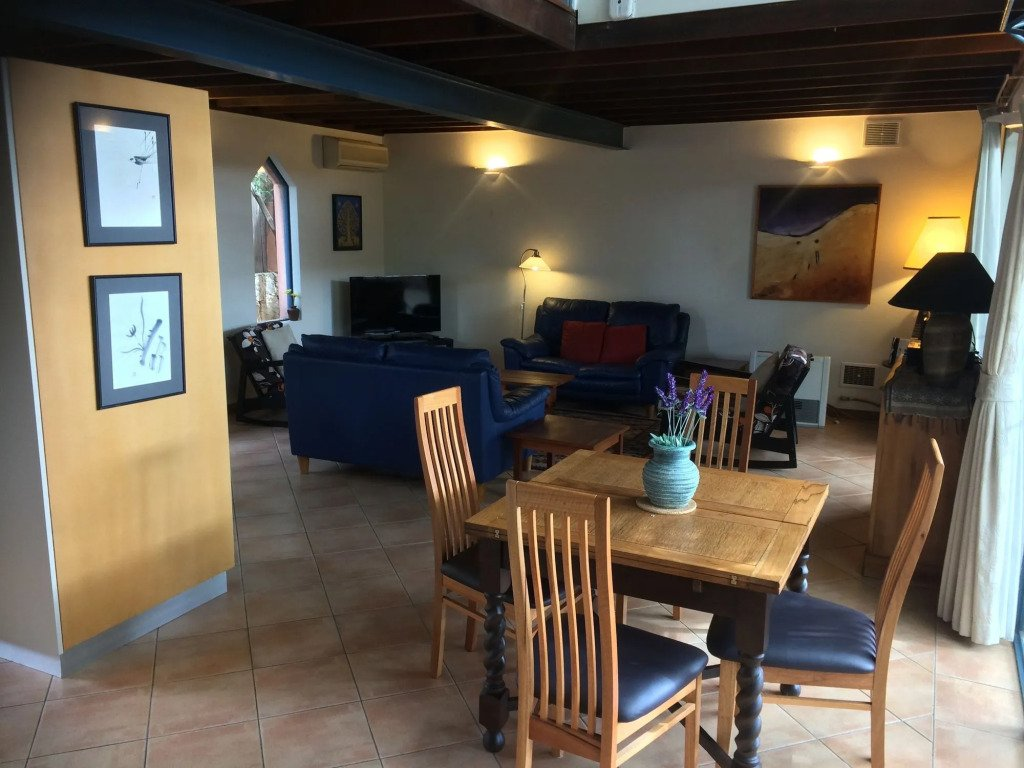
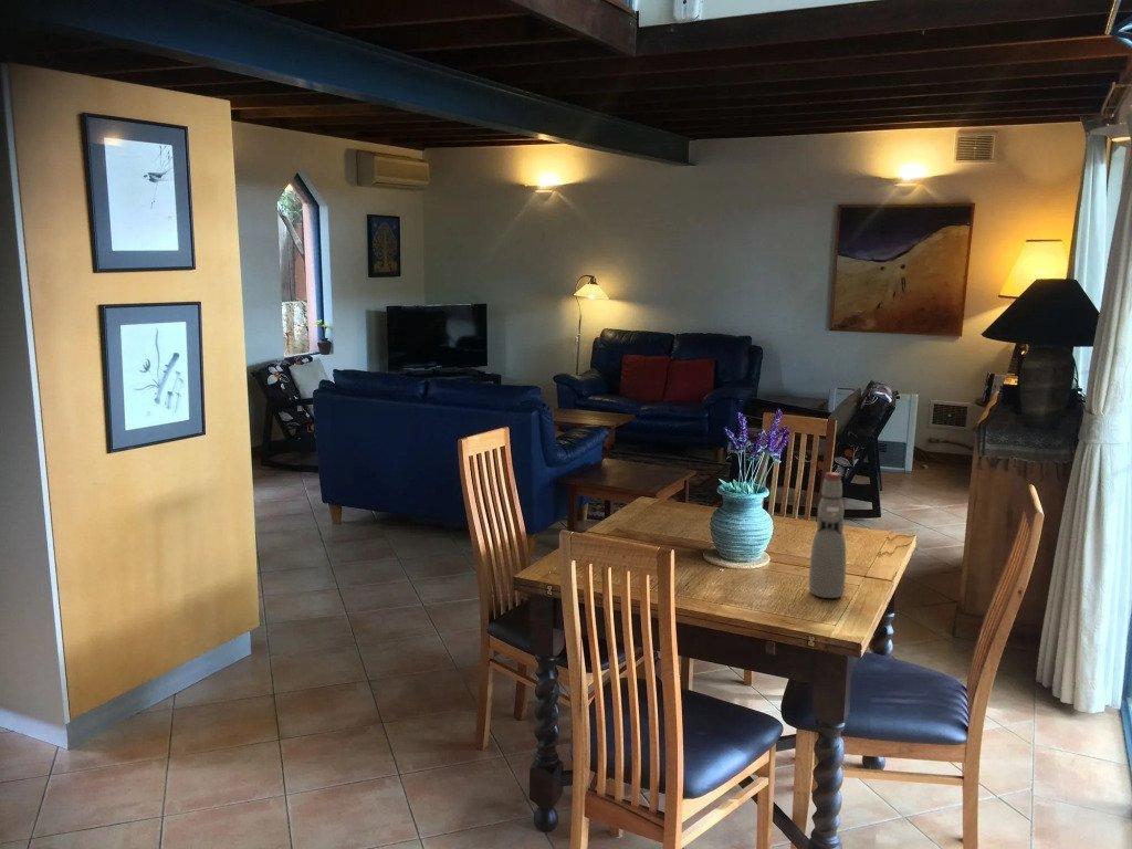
+ bottle [808,471,847,599]
